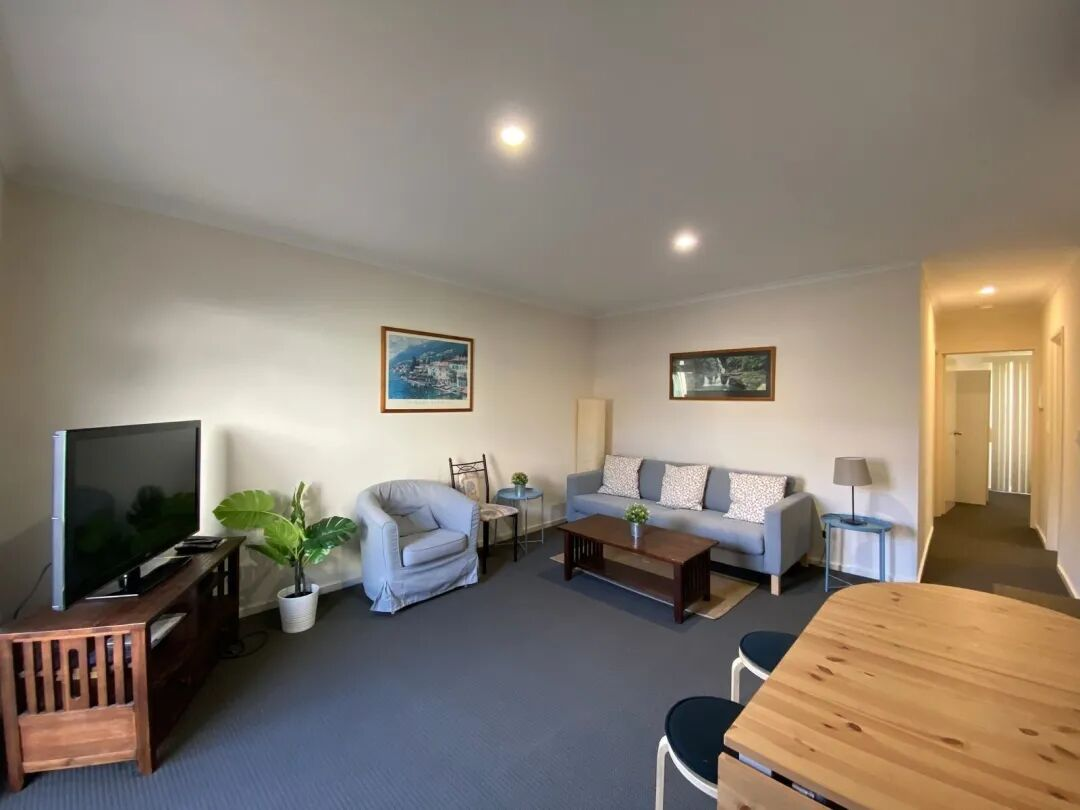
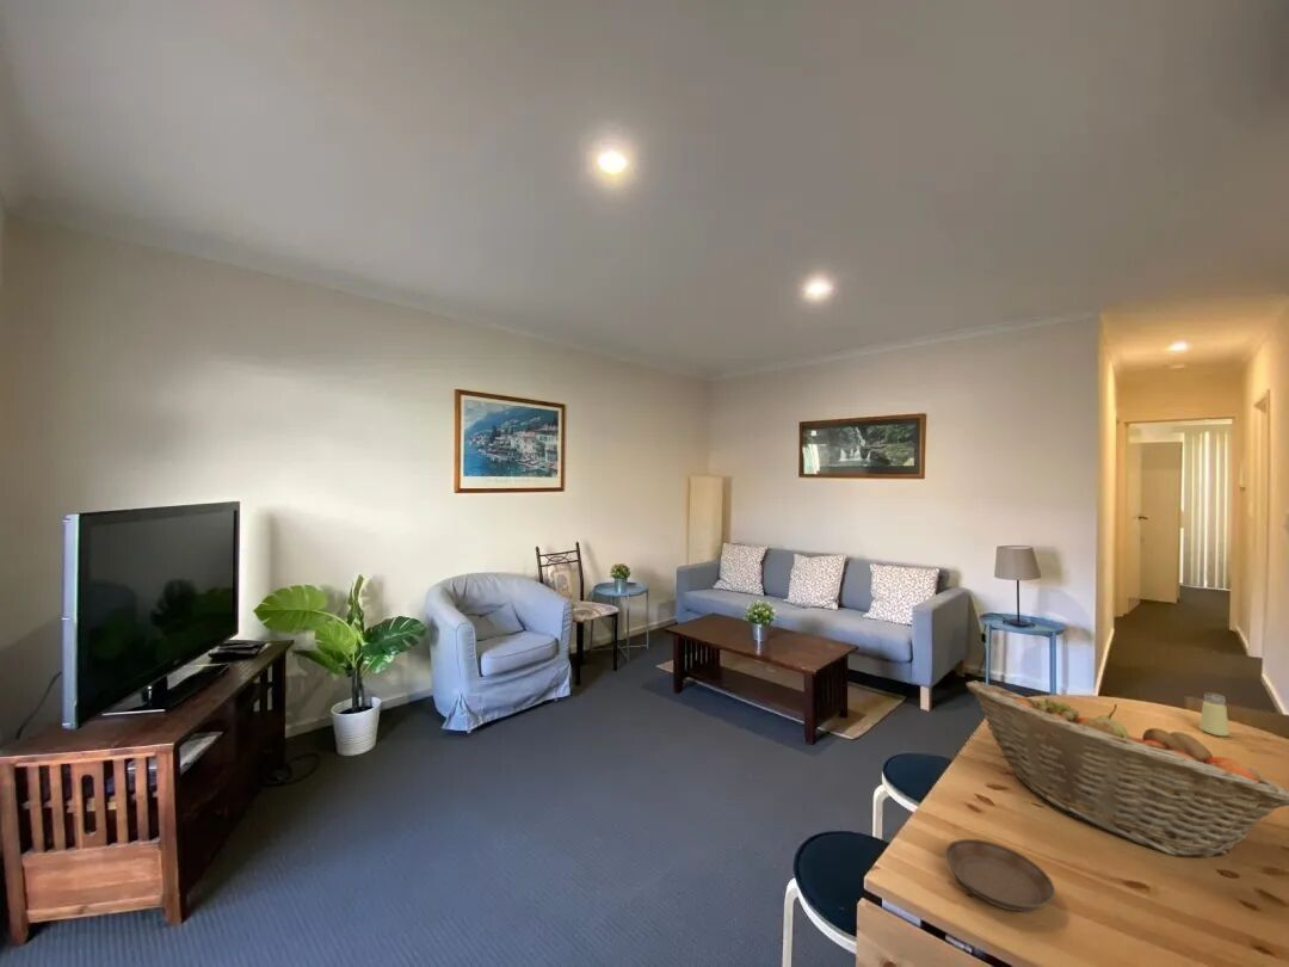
+ saltshaker [1199,691,1231,738]
+ saucer [944,838,1056,912]
+ fruit basket [964,679,1289,858]
